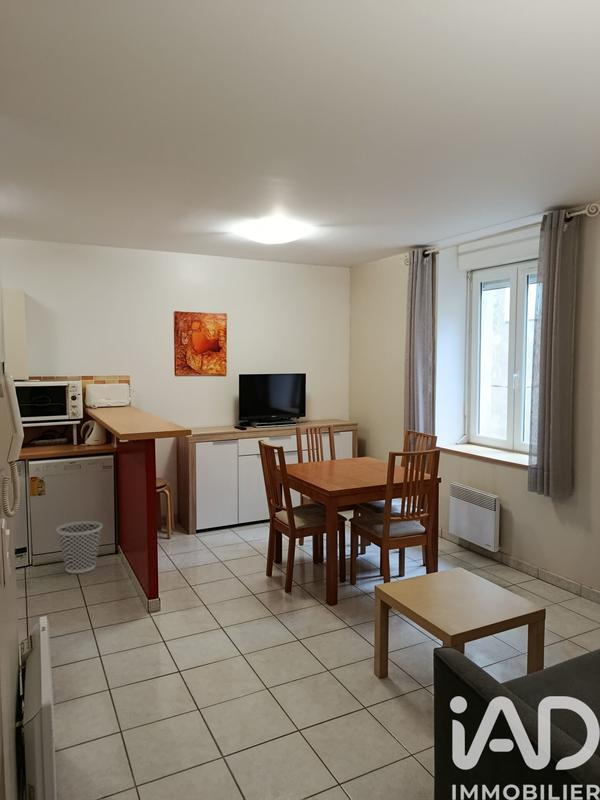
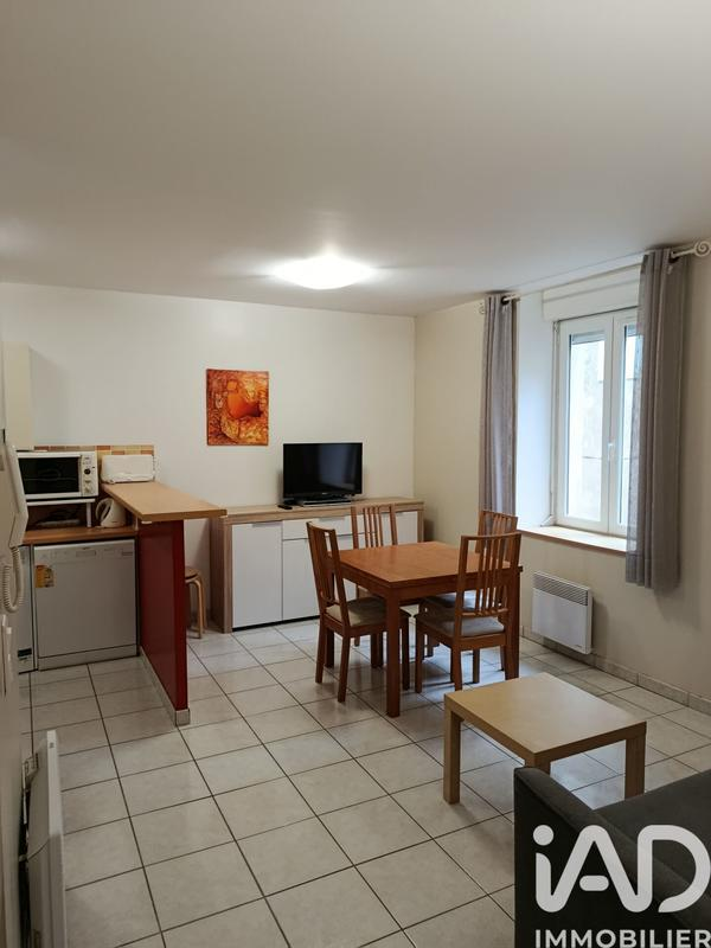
- wastebasket [55,520,104,574]
